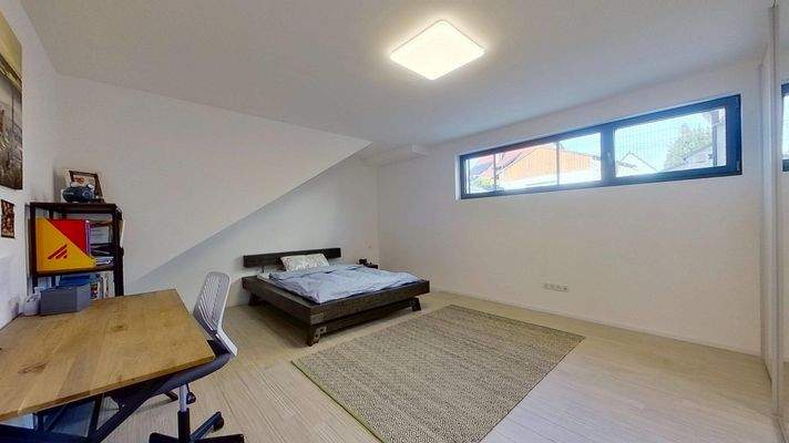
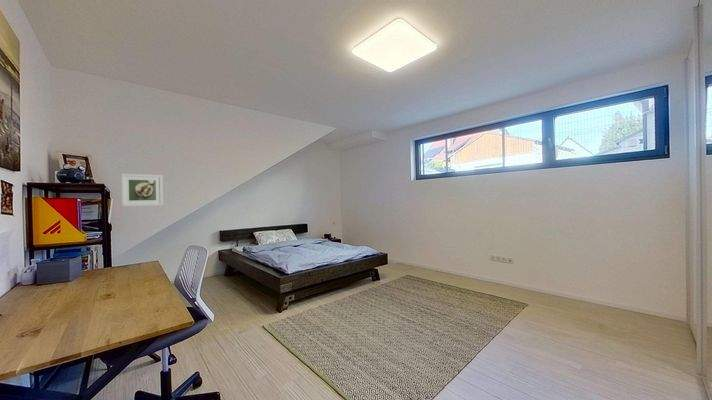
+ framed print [120,173,164,208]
